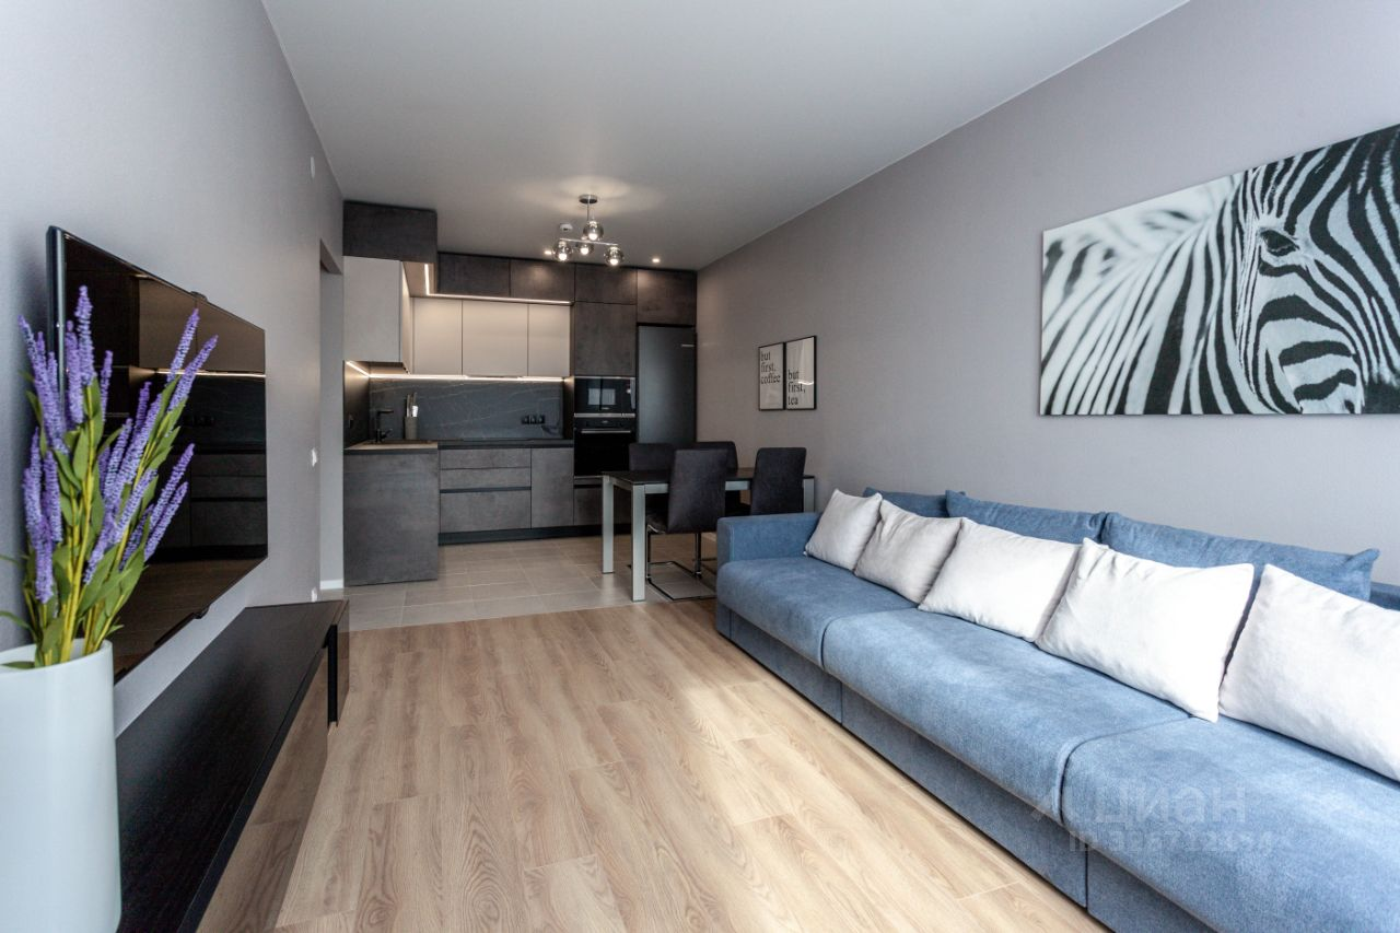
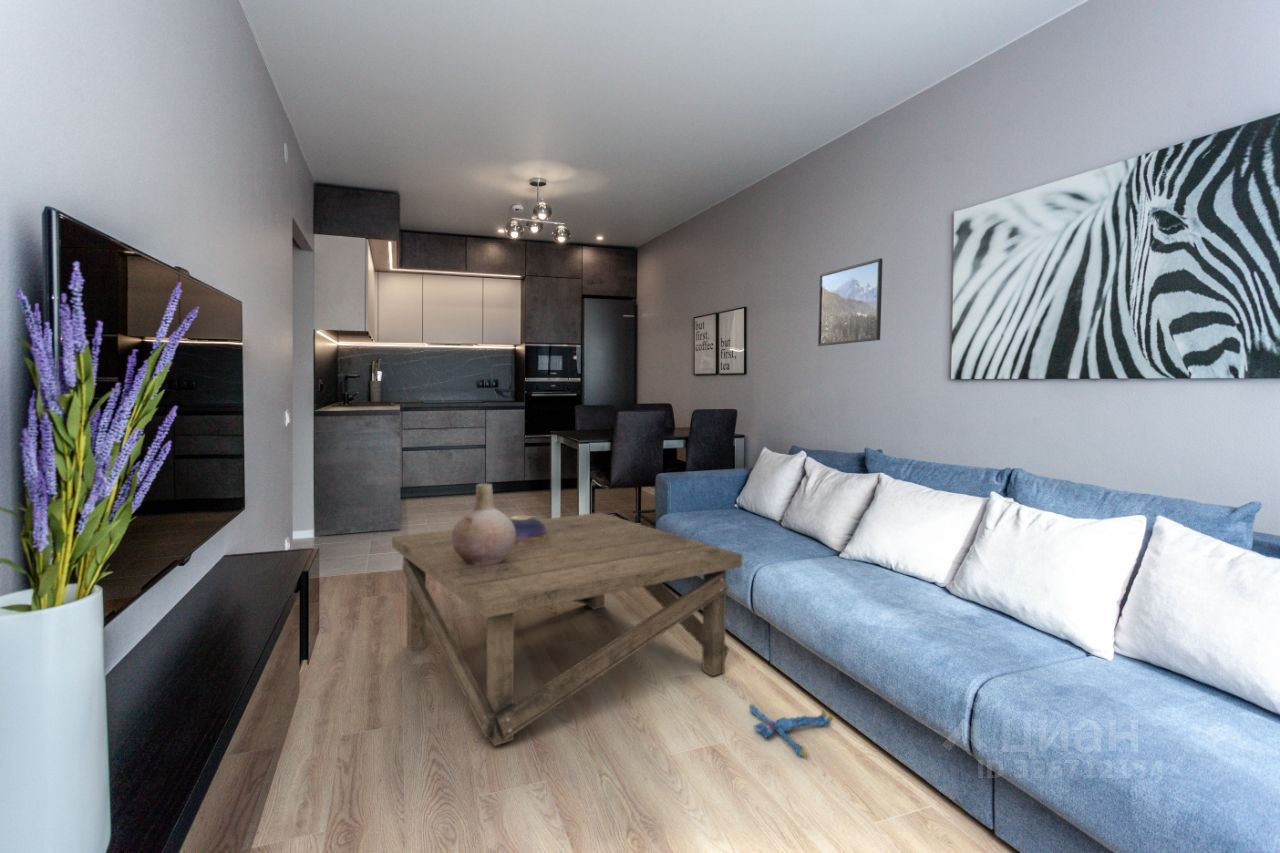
+ plush toy [749,703,834,758]
+ coffee table [391,512,743,747]
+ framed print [817,257,884,347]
+ vase [452,482,516,566]
+ decorative bowl [508,514,548,545]
